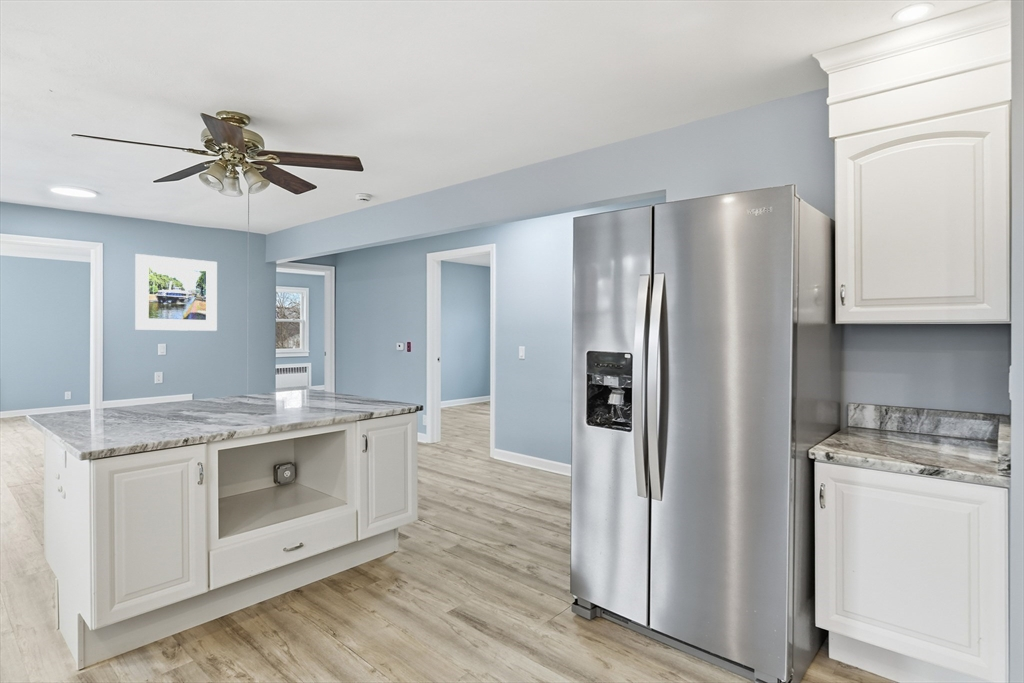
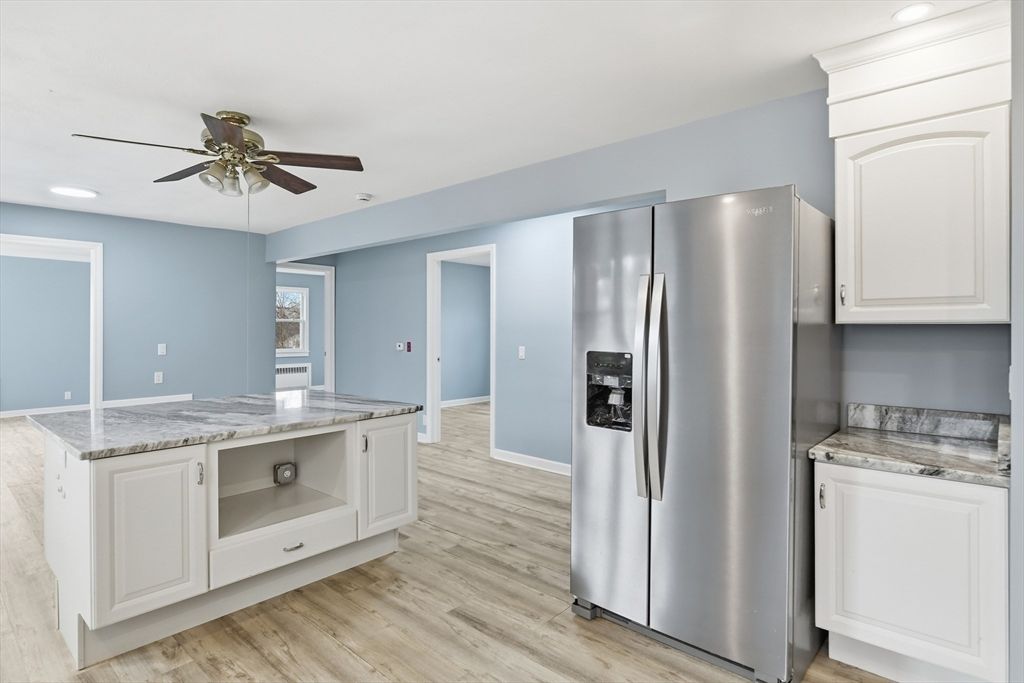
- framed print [134,253,218,332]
